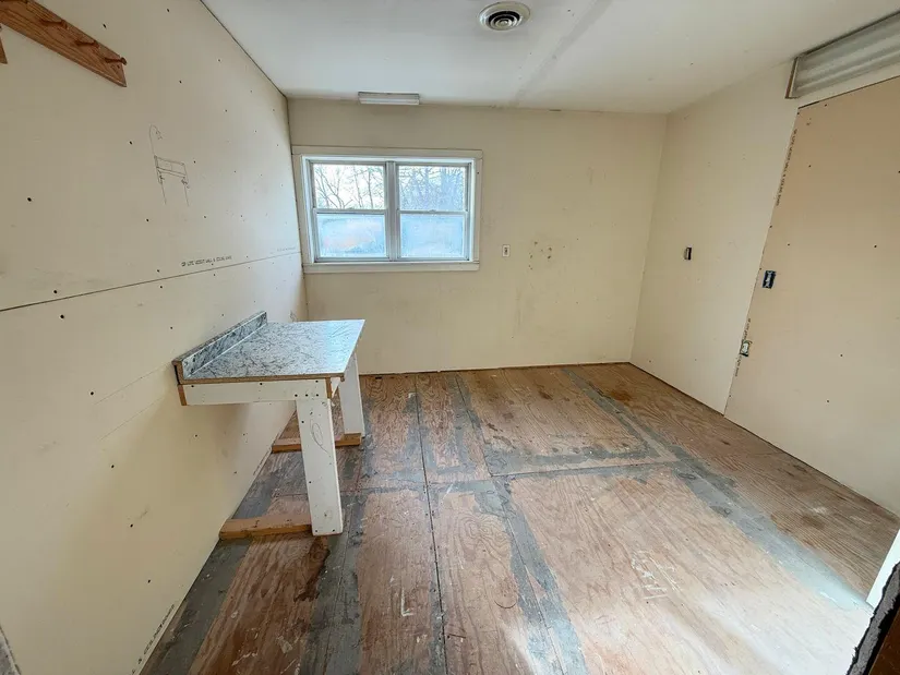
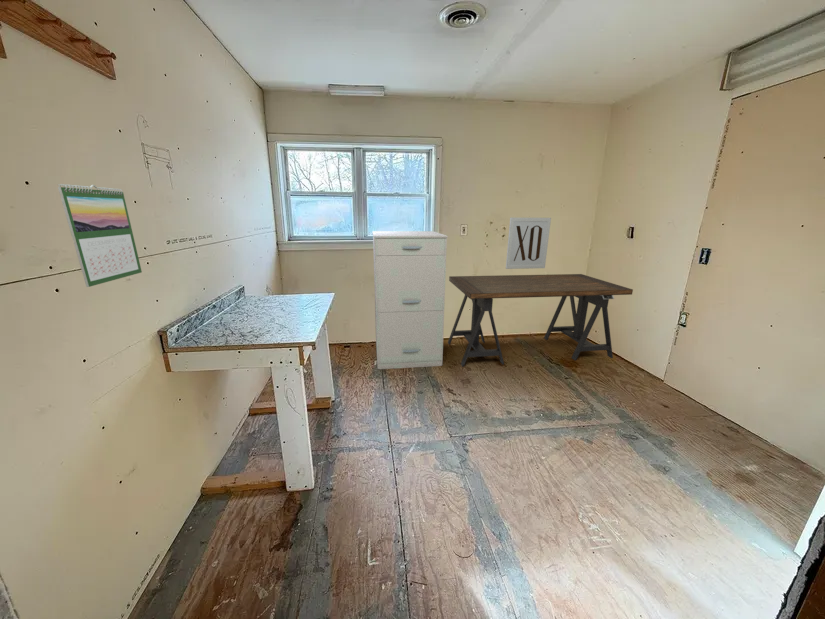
+ filing cabinet [372,230,449,370]
+ desk [447,273,634,367]
+ wall art [505,217,552,270]
+ calendar [56,183,143,288]
